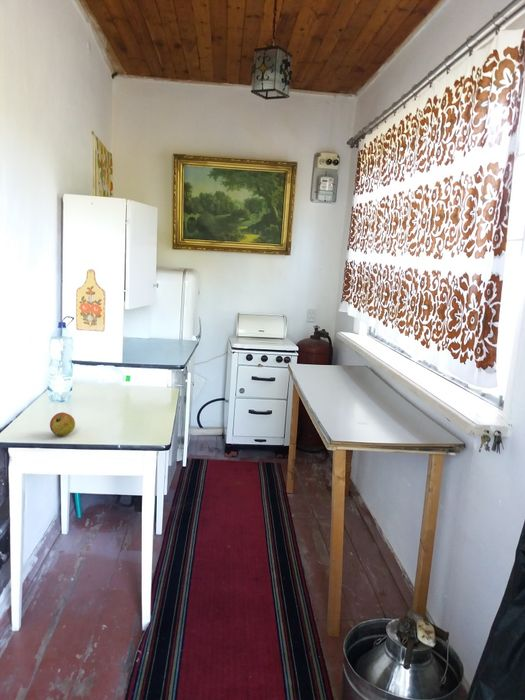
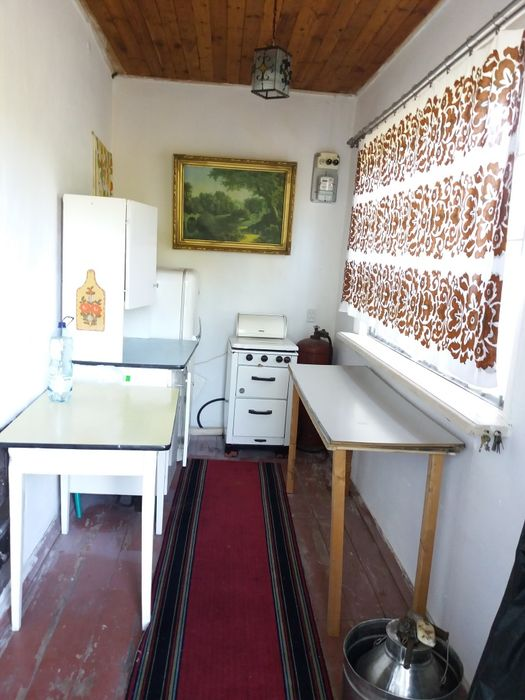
- apple [49,411,76,437]
